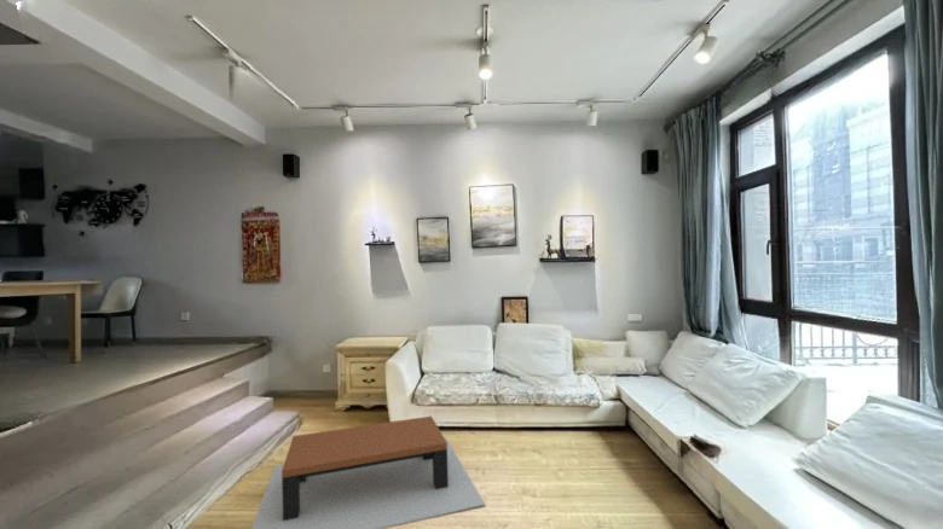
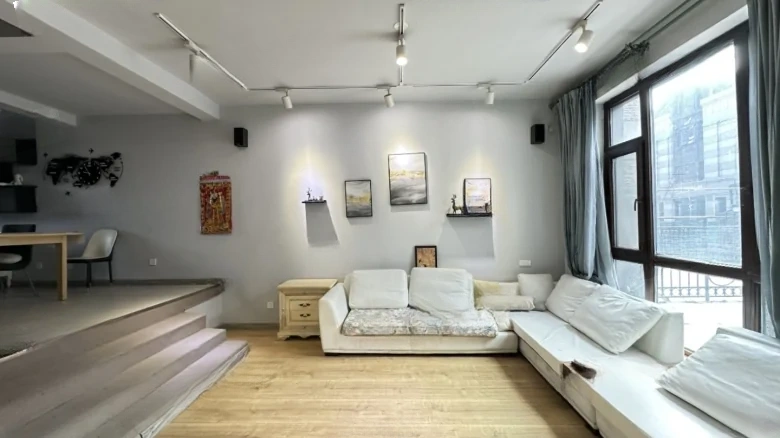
- coffee table [250,415,486,529]
